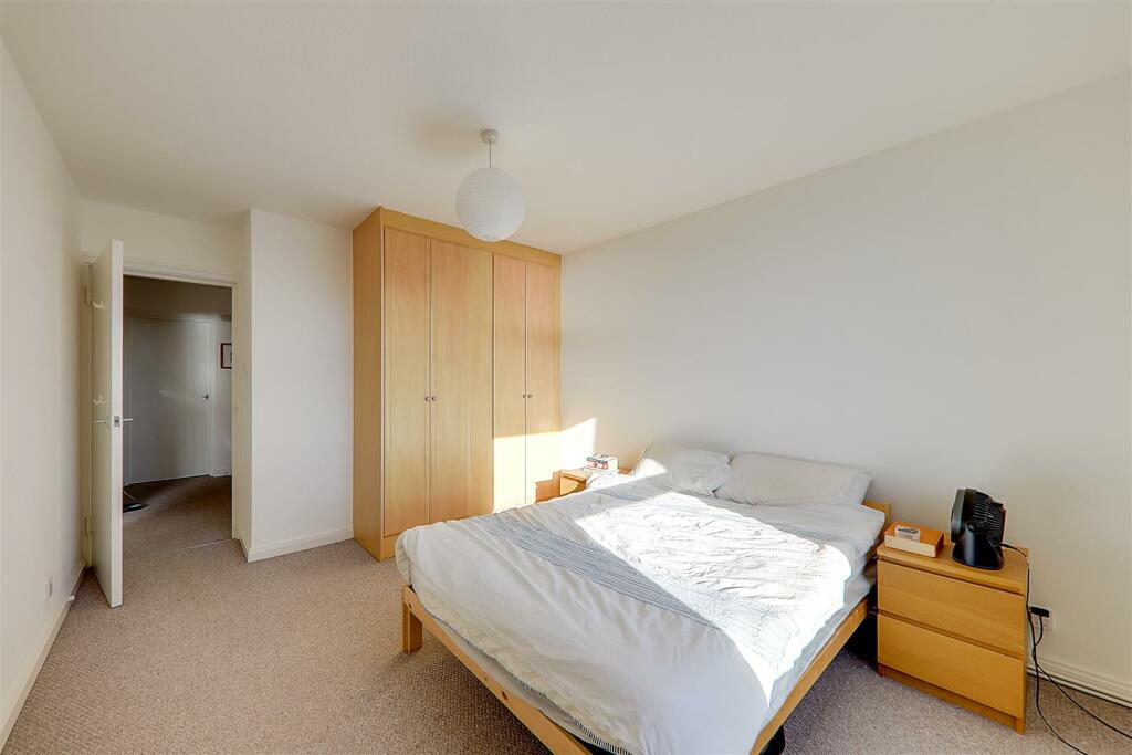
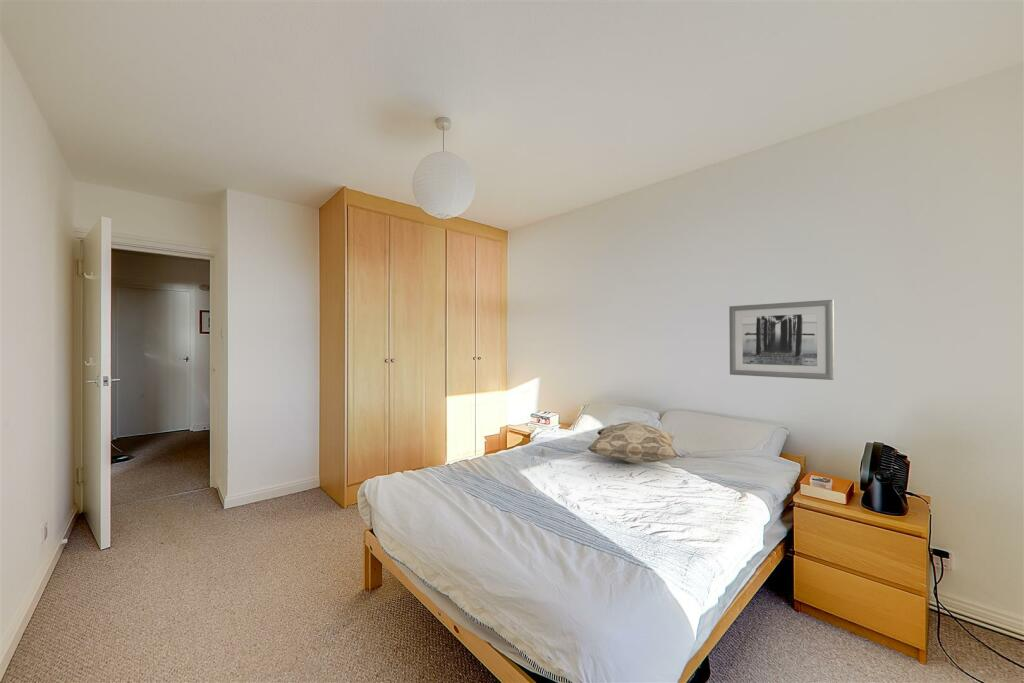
+ wall art [728,299,835,381]
+ decorative pillow [587,421,679,464]
